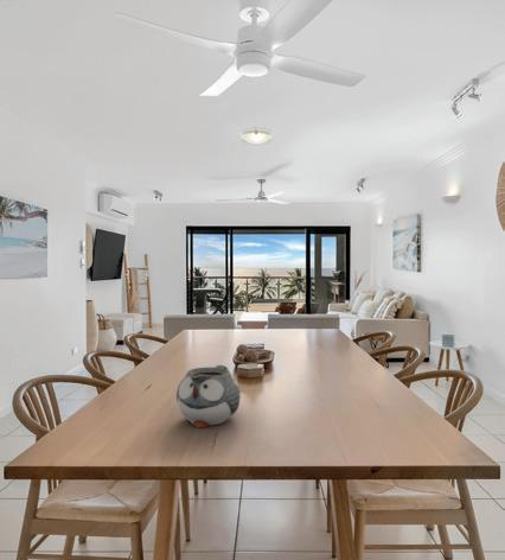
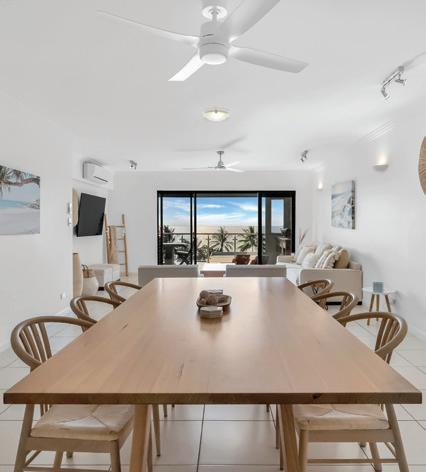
- teapot [175,364,242,428]
